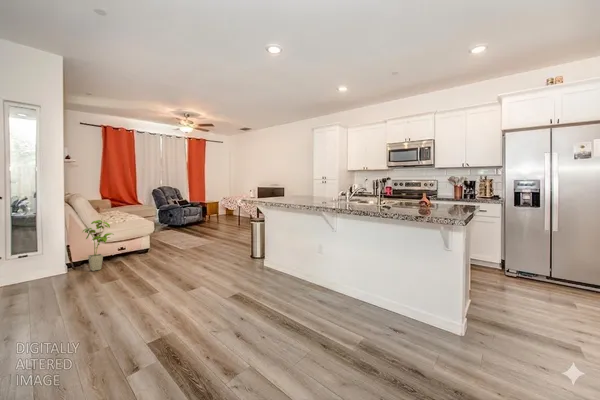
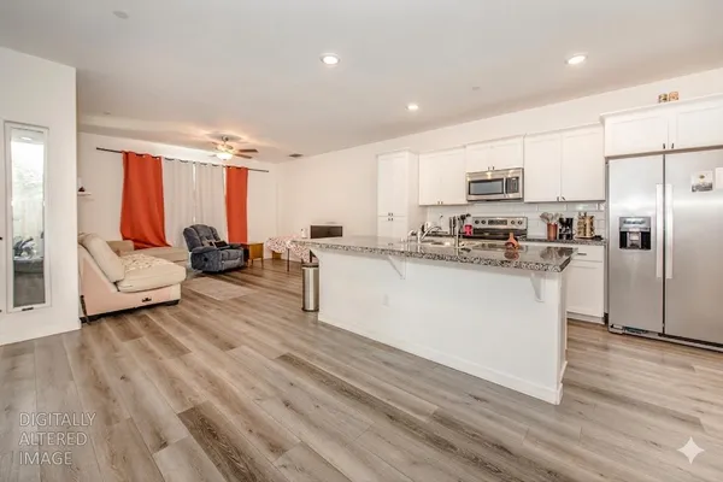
- house plant [82,219,115,272]
